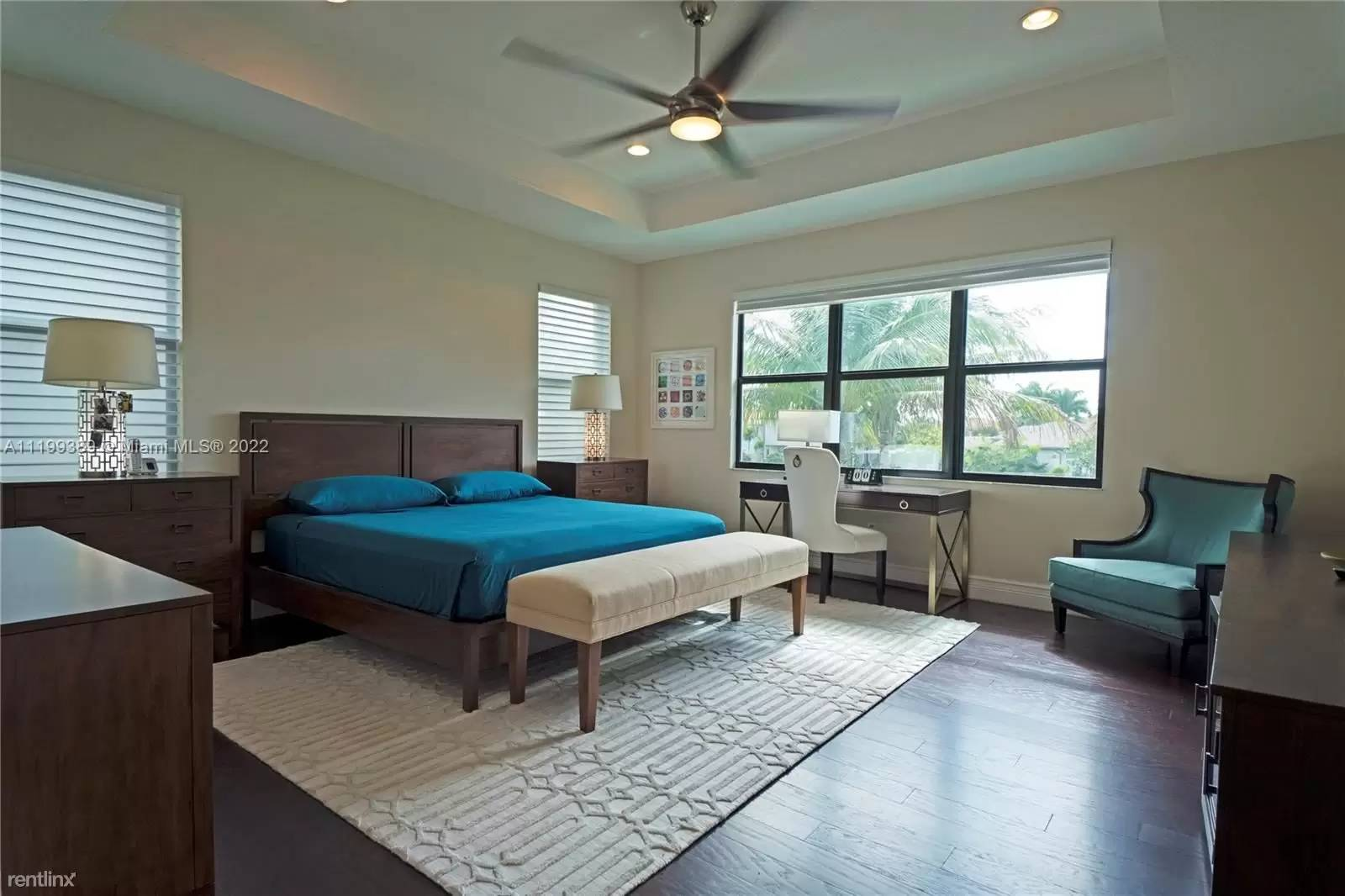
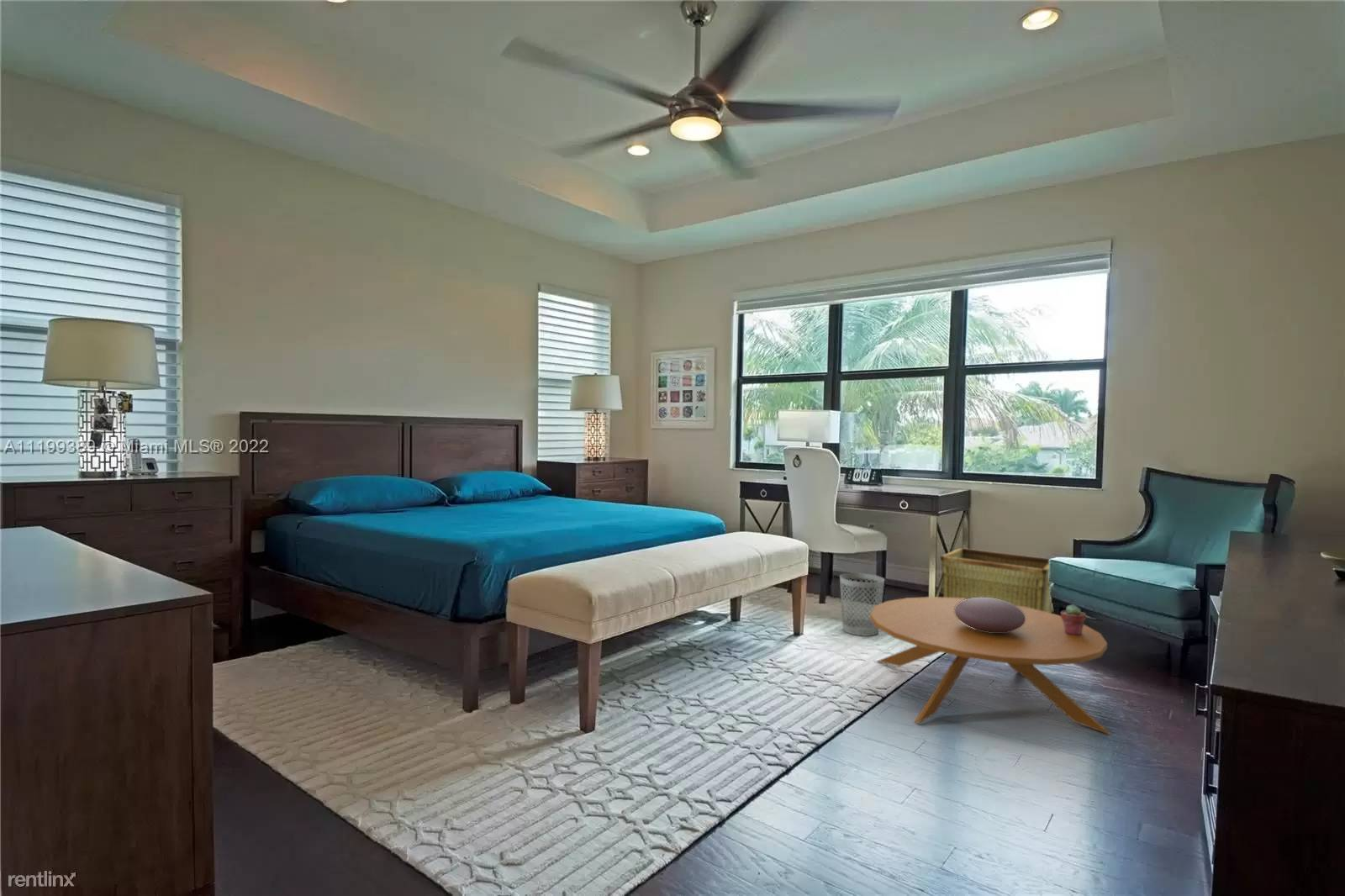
+ decorative bowl [954,597,1026,632]
+ potted succulent [1059,604,1087,635]
+ wastebasket [839,572,885,637]
+ coffee table [869,596,1112,736]
+ hamper [940,547,1053,614]
